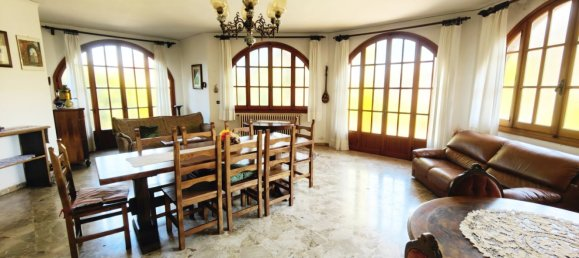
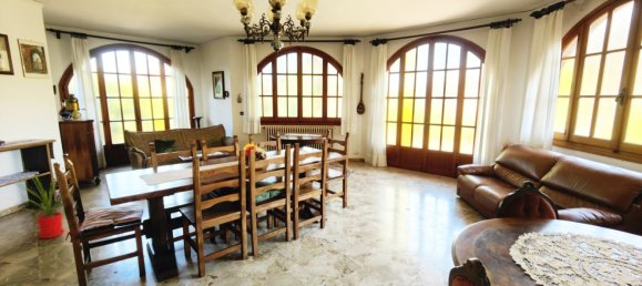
+ house plant [9,168,80,239]
